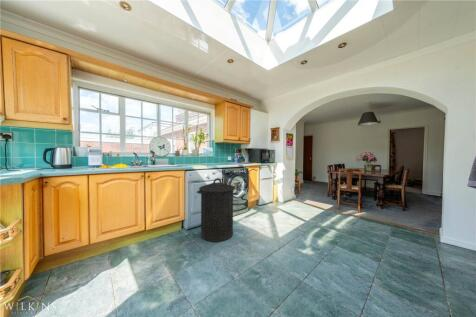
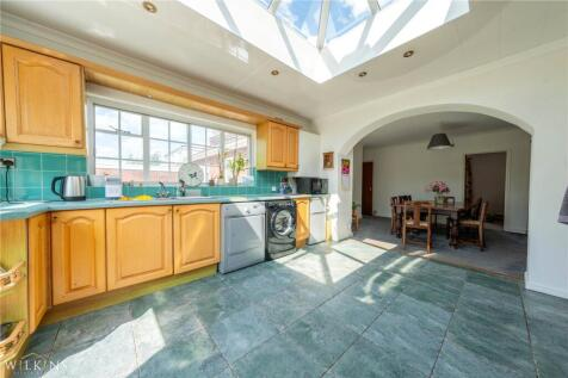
- trash can [196,177,237,243]
